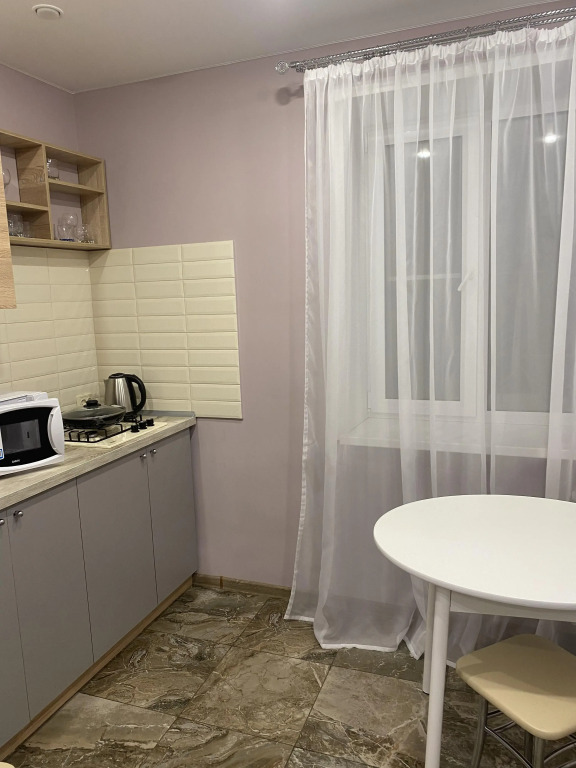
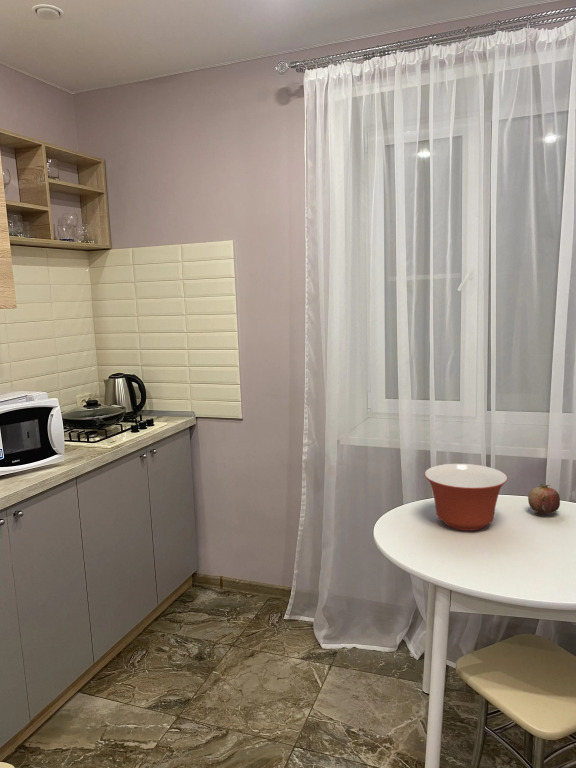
+ fruit [527,483,561,515]
+ mixing bowl [424,463,508,532]
